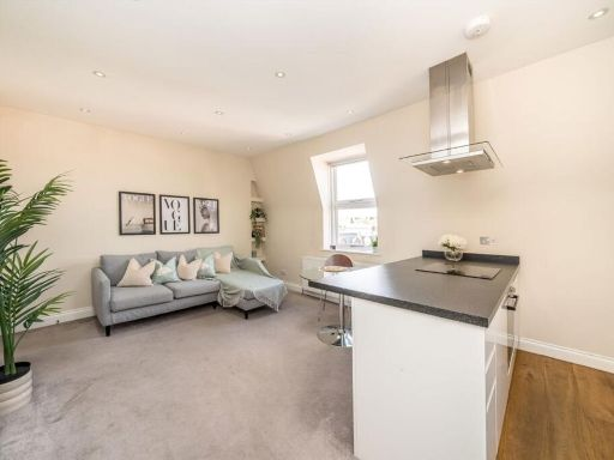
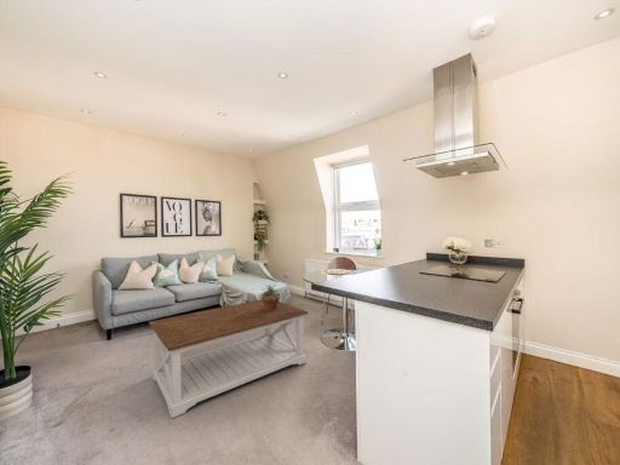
+ potted plant [259,281,283,310]
+ coffee table [148,298,309,419]
